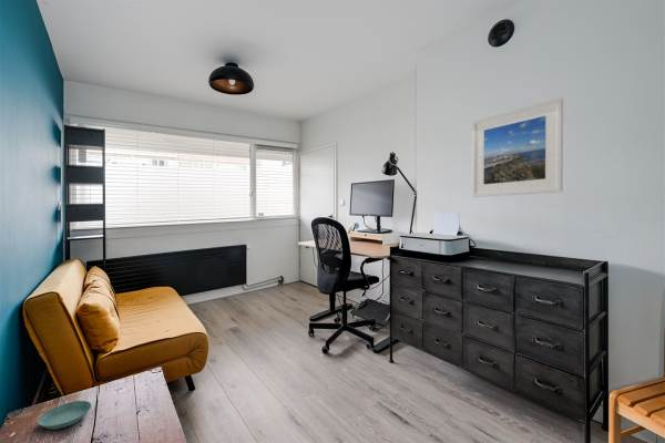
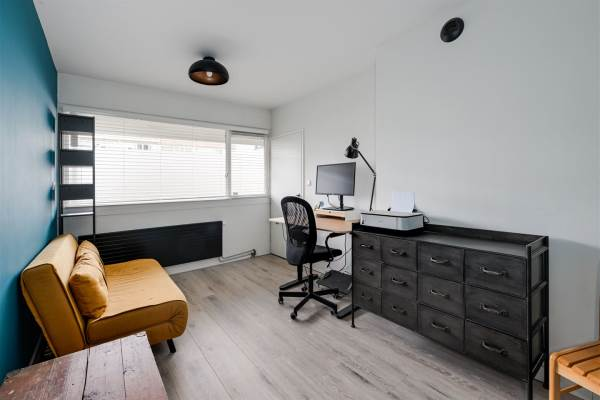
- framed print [471,96,564,198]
- saucer [37,400,93,430]
